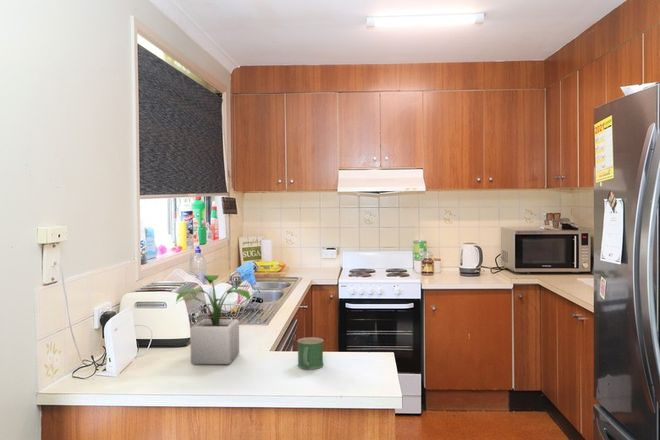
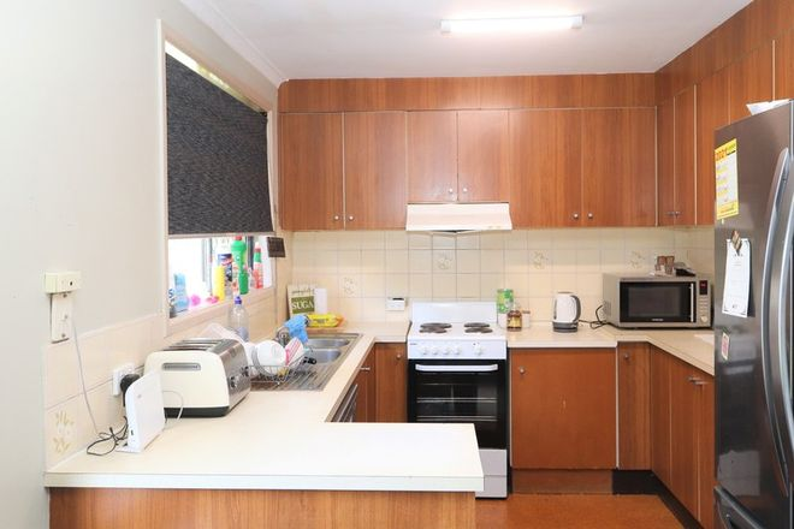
- mug [297,337,324,370]
- potted plant [174,274,257,365]
